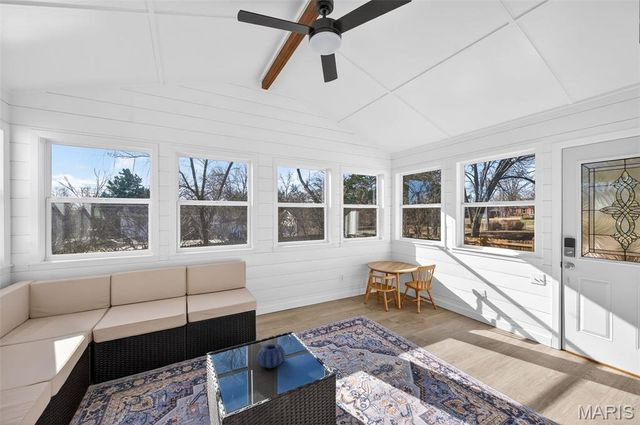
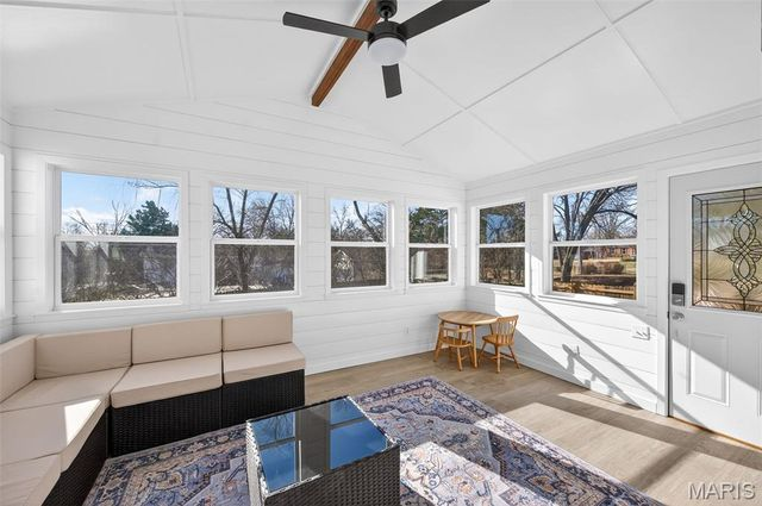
- decorative bowl [256,343,286,369]
